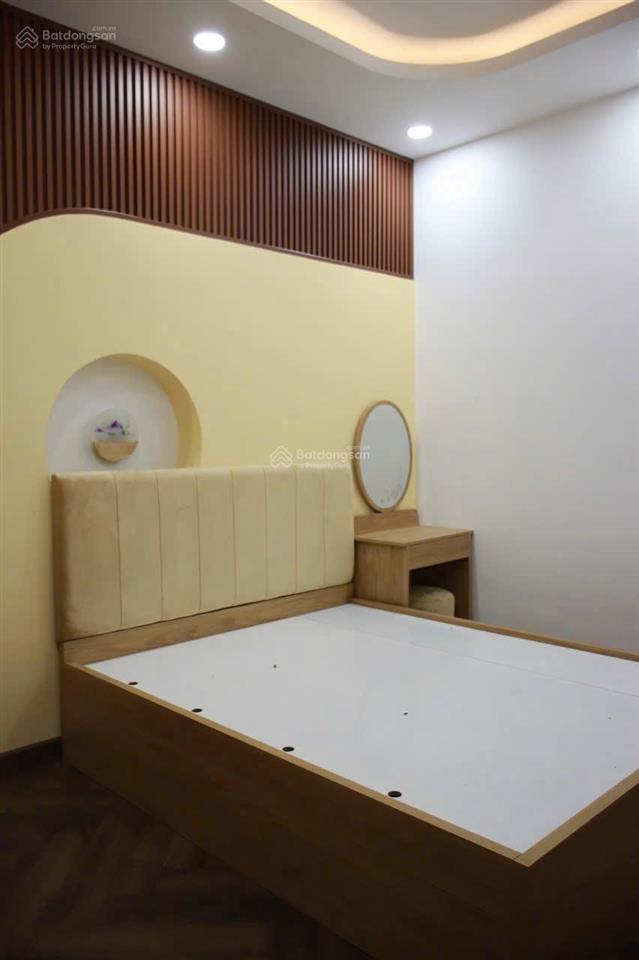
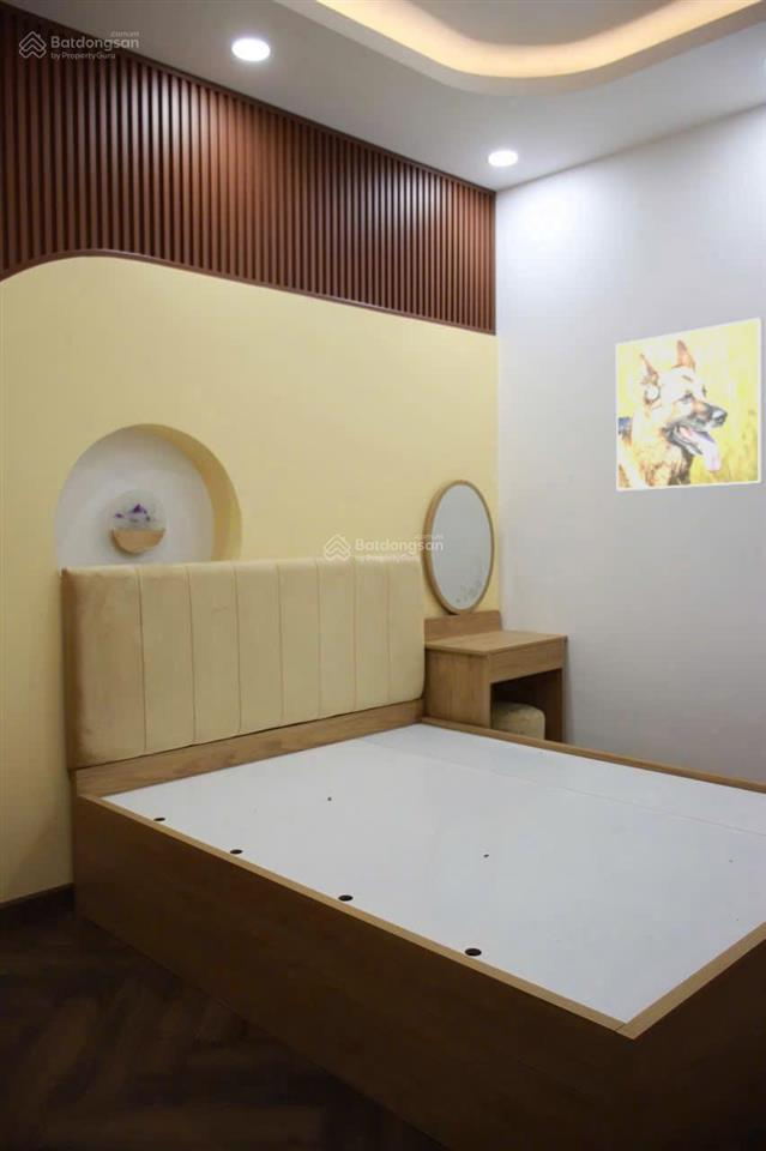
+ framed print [615,317,765,492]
